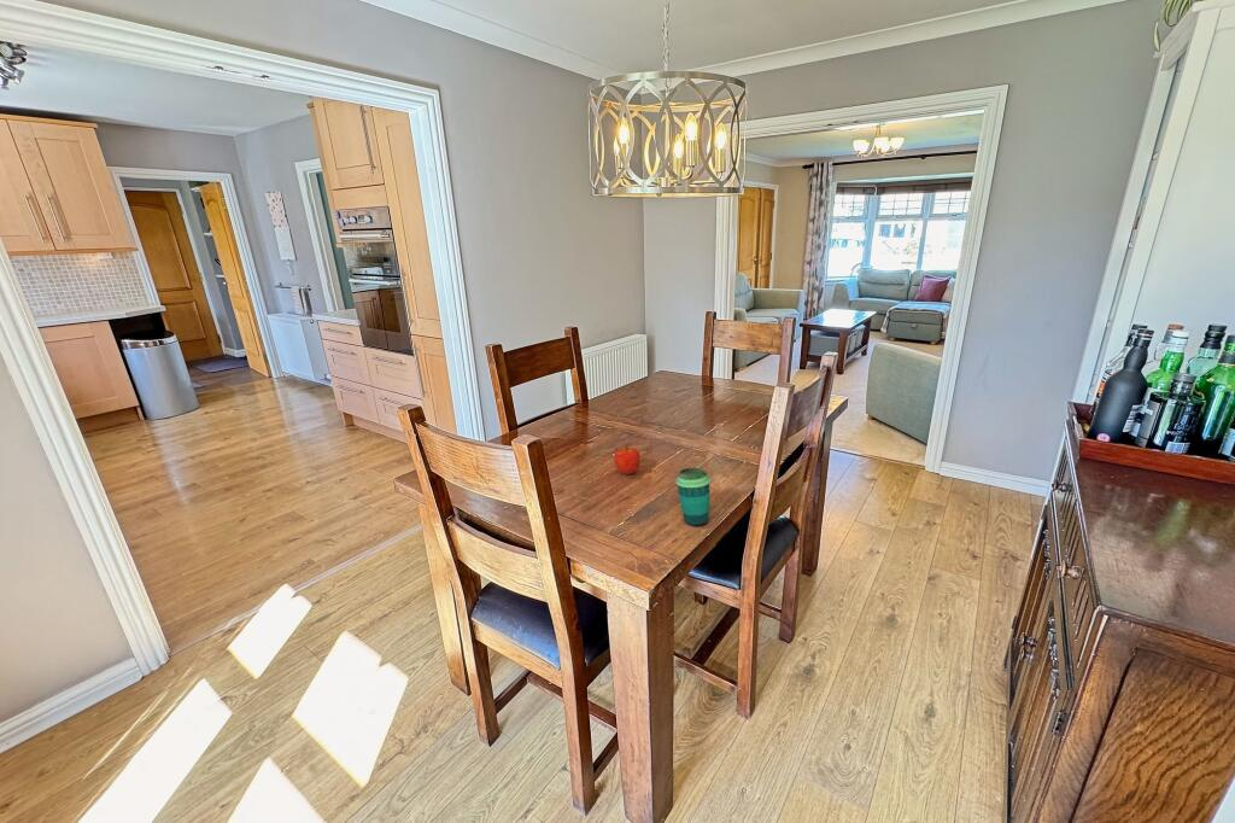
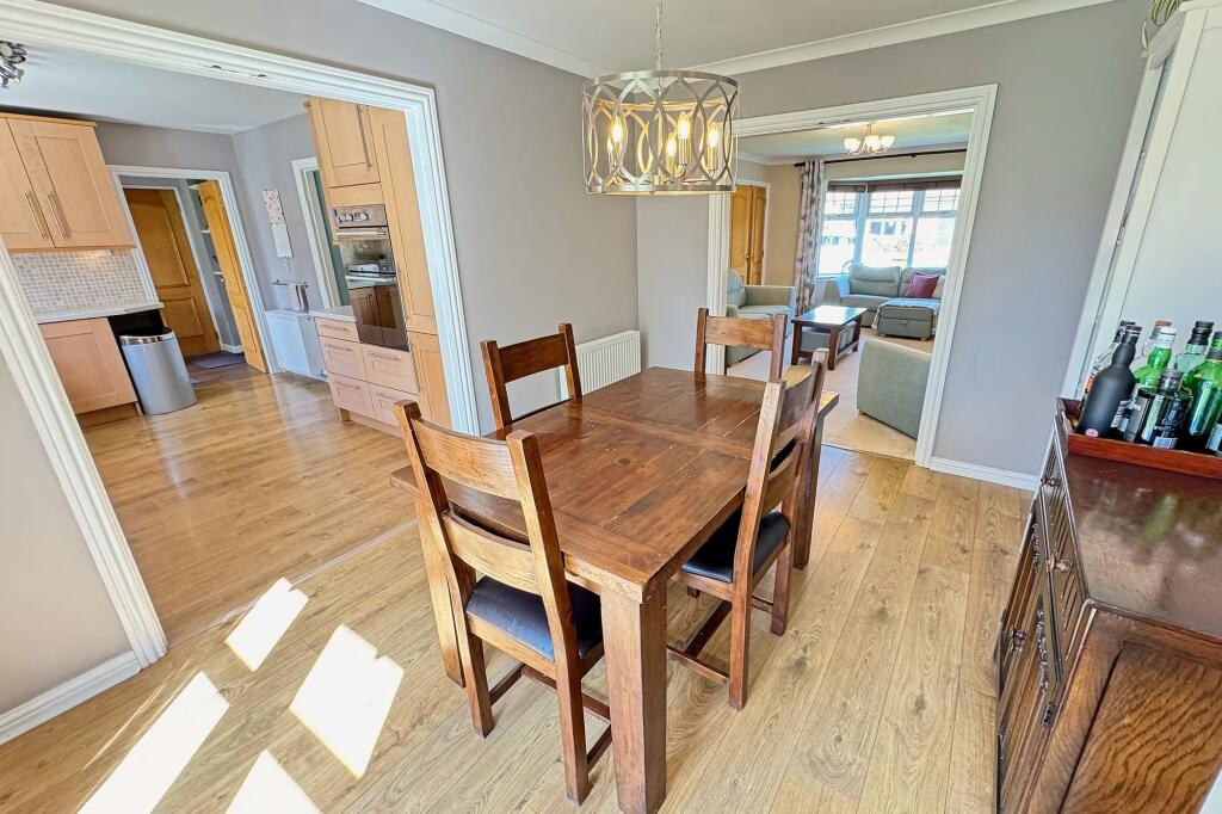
- cup [674,467,712,527]
- fruit [613,445,642,475]
